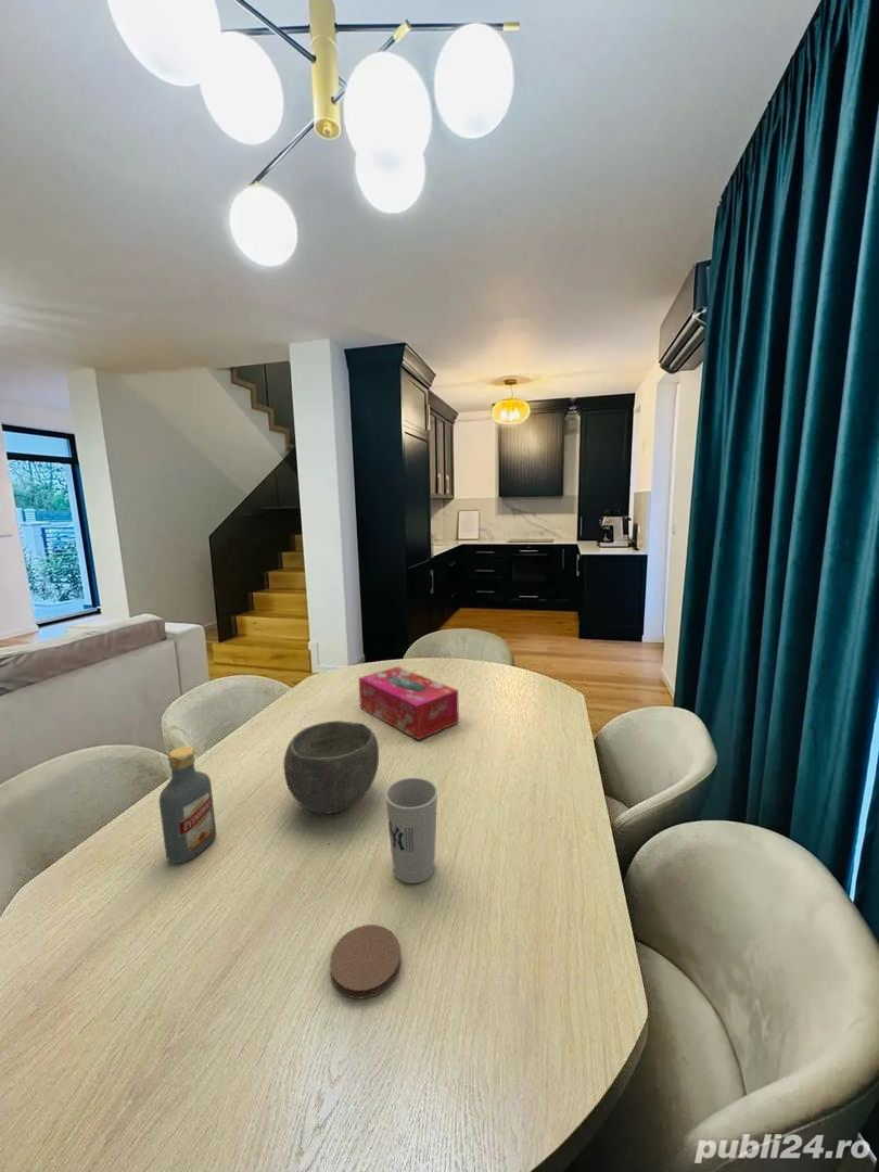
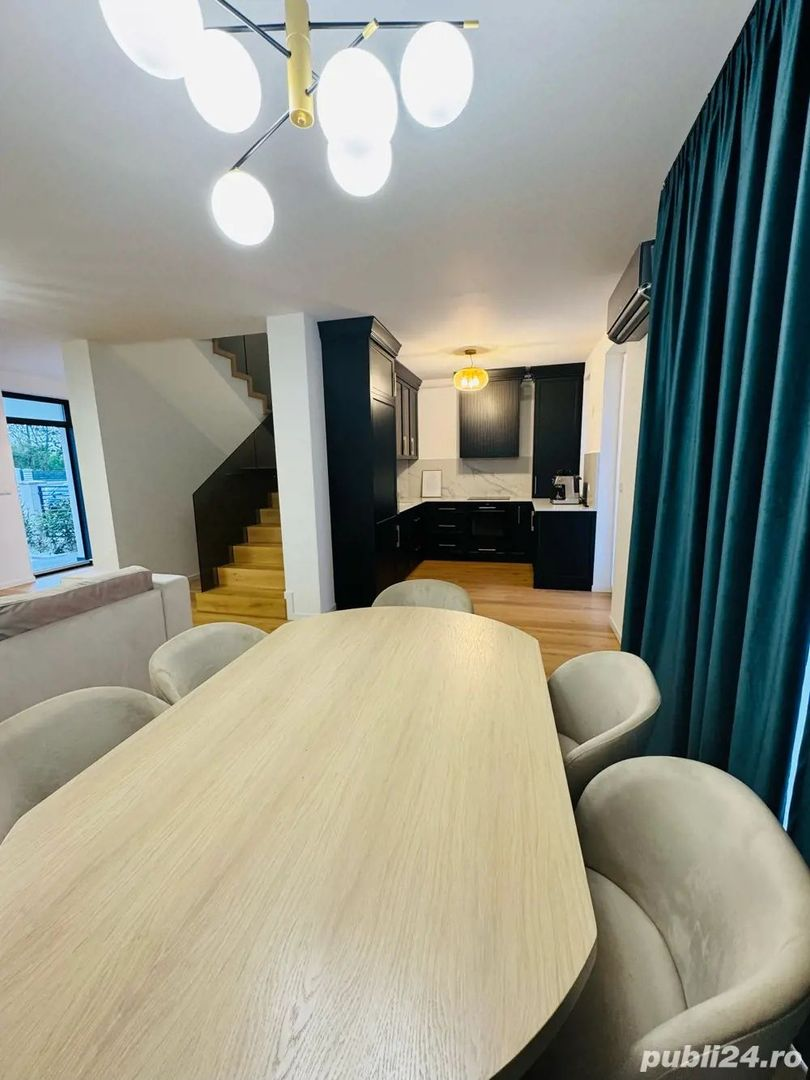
- coaster [329,923,403,1001]
- bowl [283,719,380,815]
- tissue box [358,665,460,741]
- vodka [158,746,217,864]
- cup [384,777,438,884]
